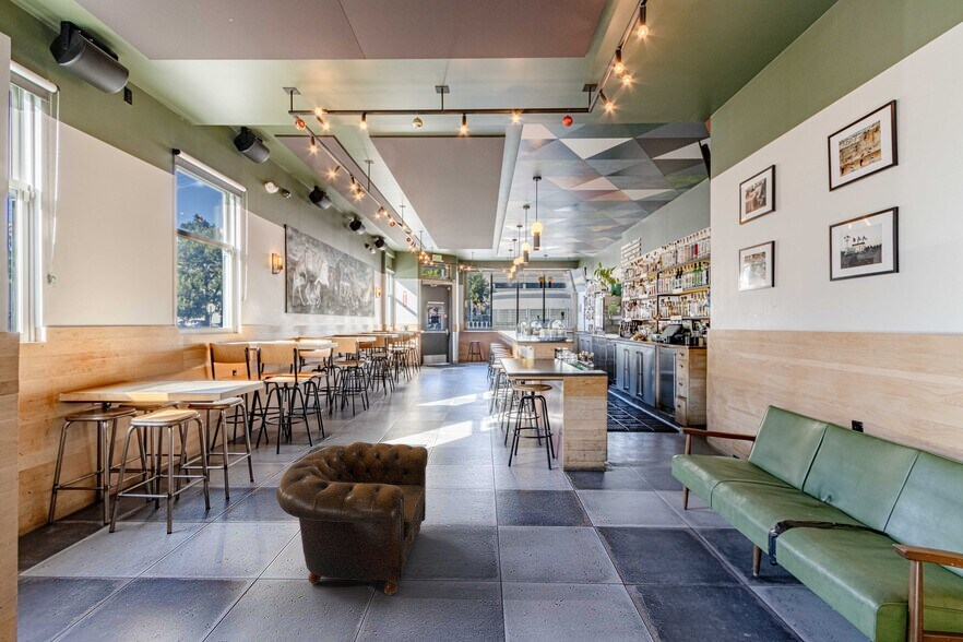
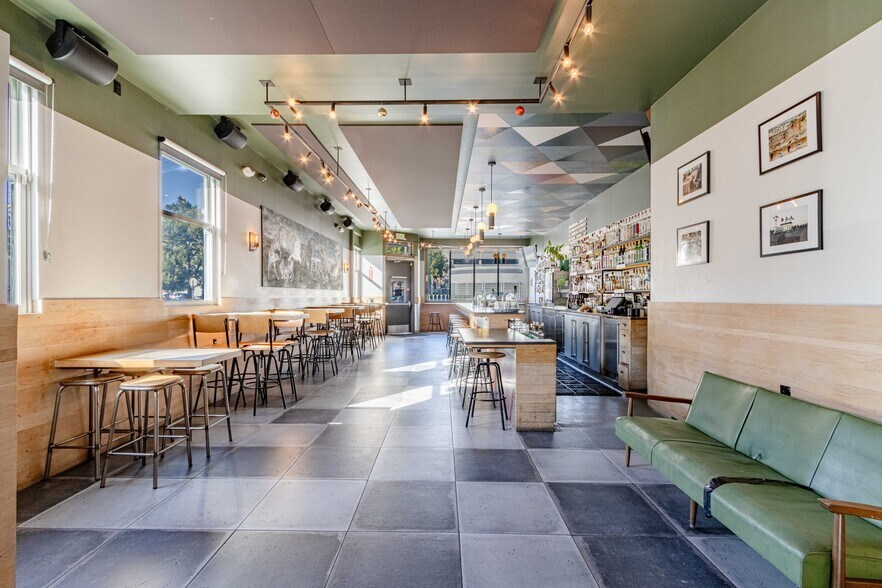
- armchair [275,441,429,596]
